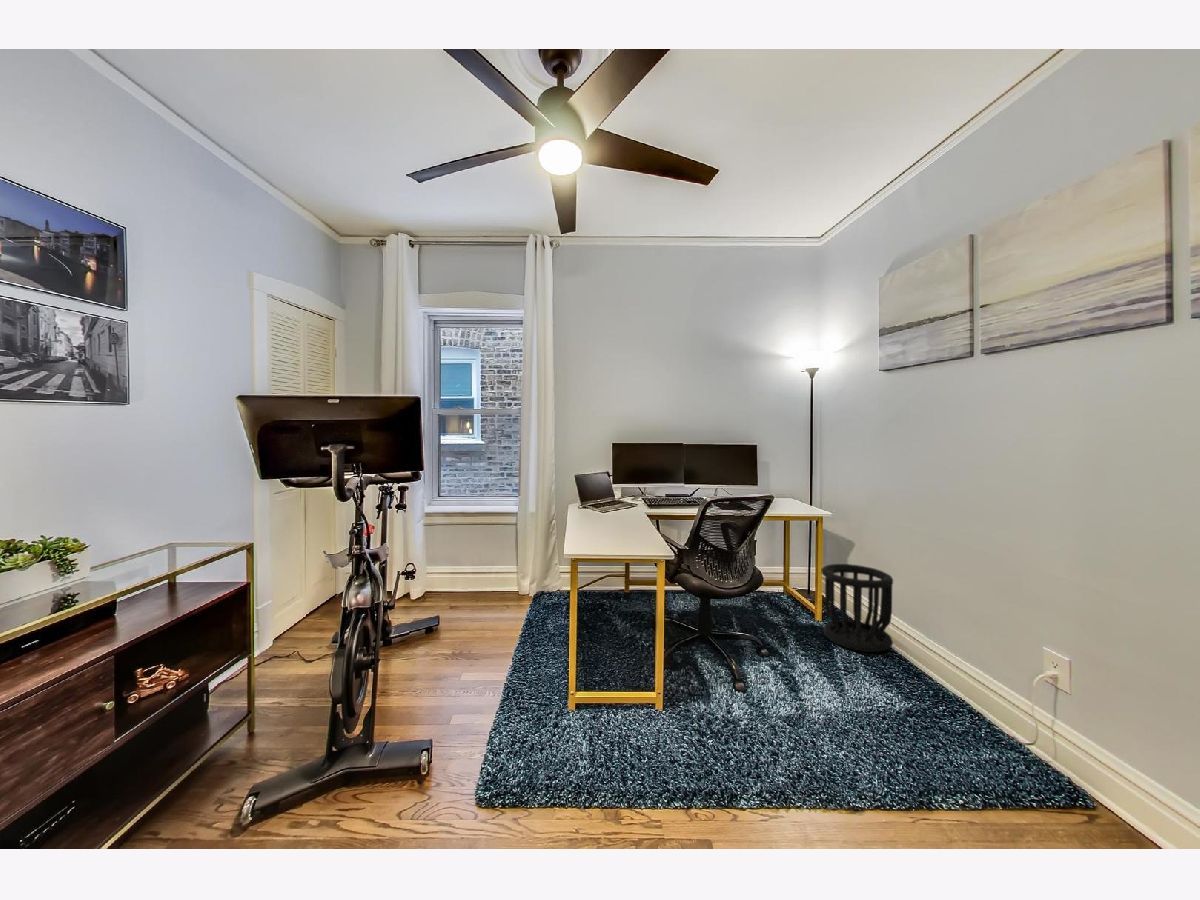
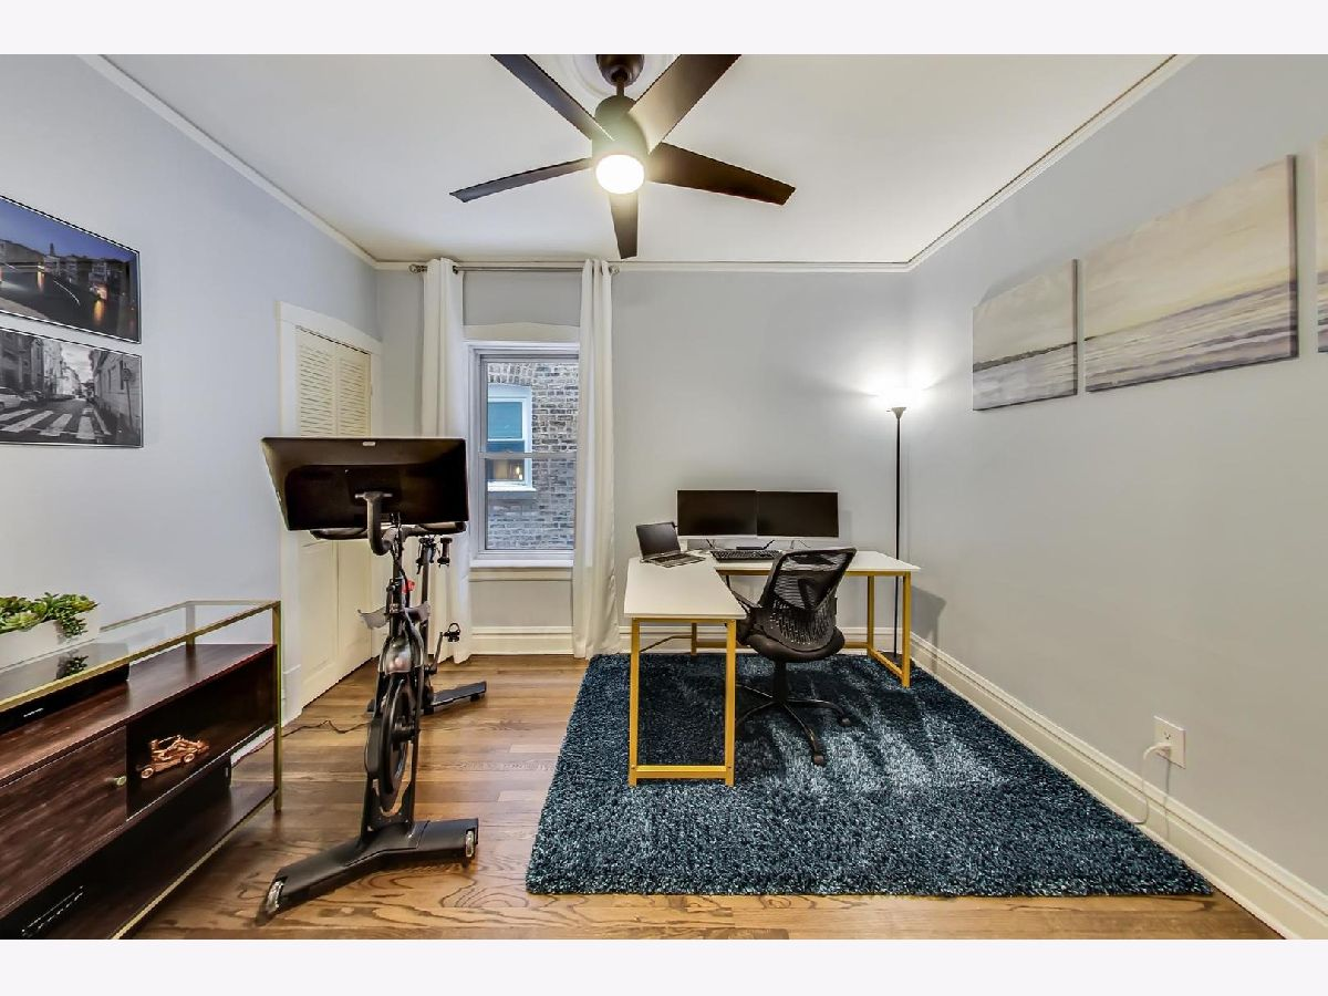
- wastebasket [820,563,894,653]
